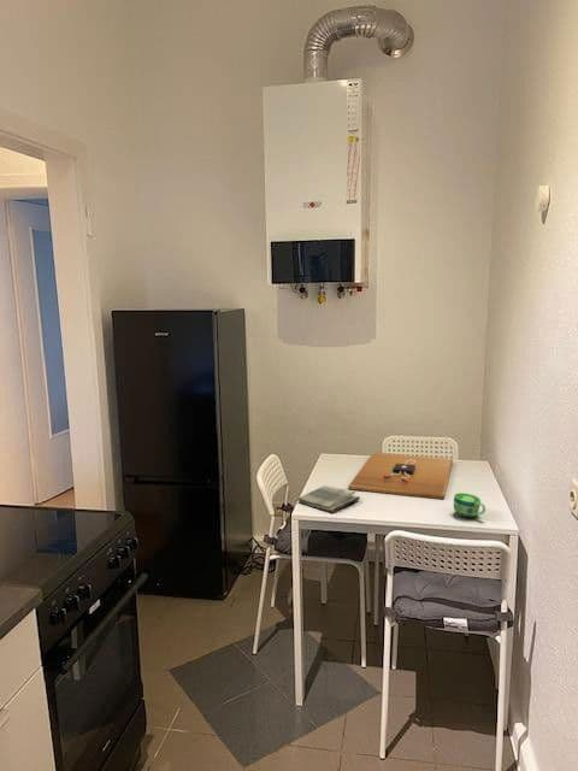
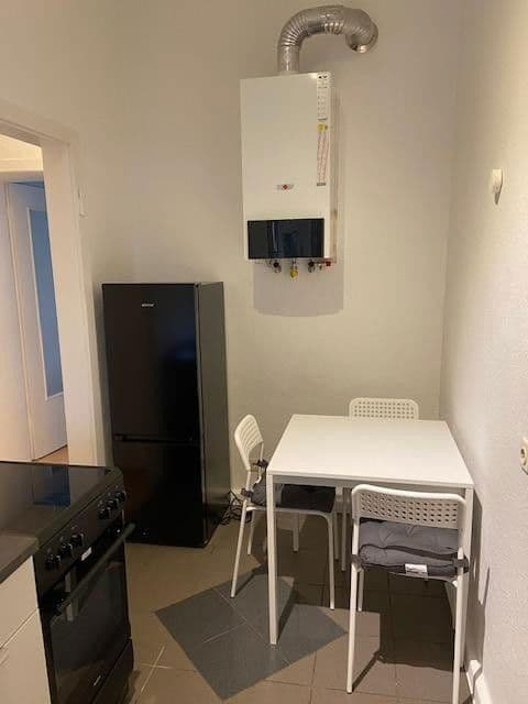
- cup [453,492,486,518]
- cutting board [347,451,454,500]
- dish towel [297,484,361,513]
